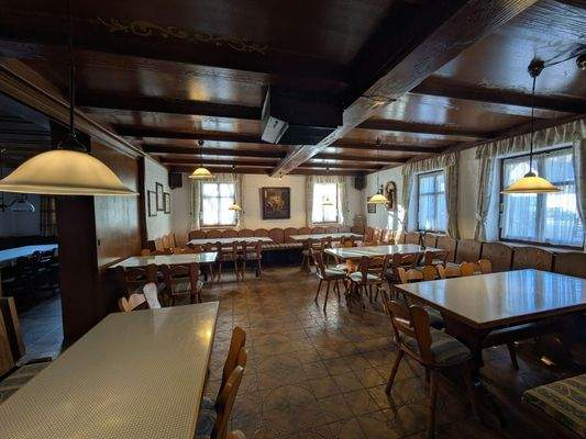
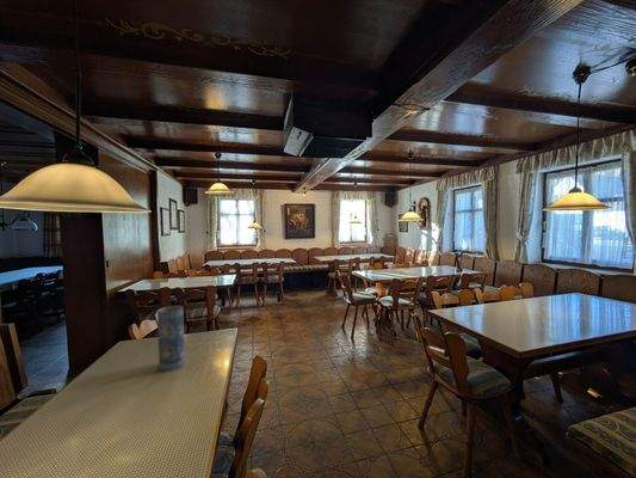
+ vase [156,305,186,372]
